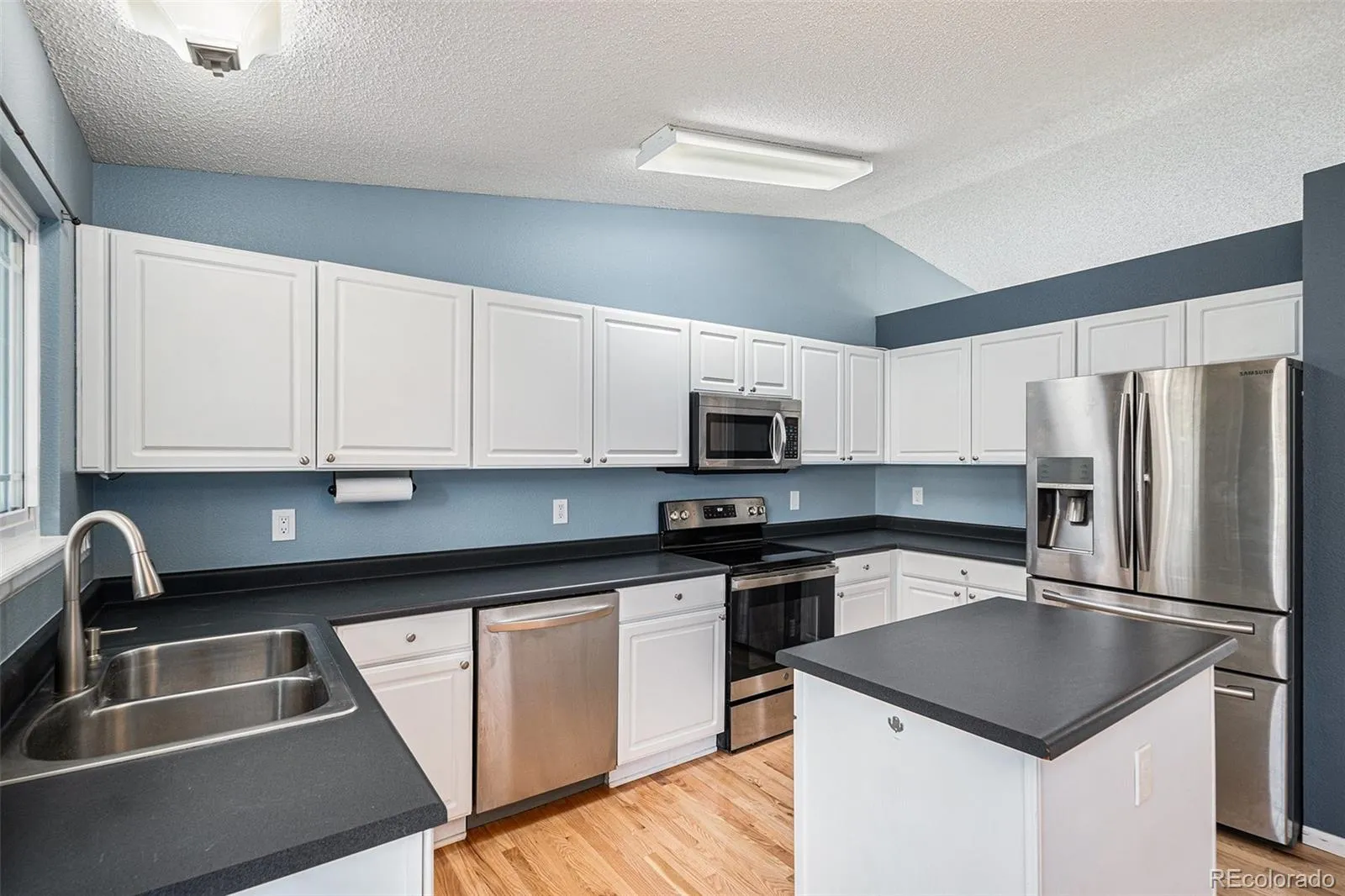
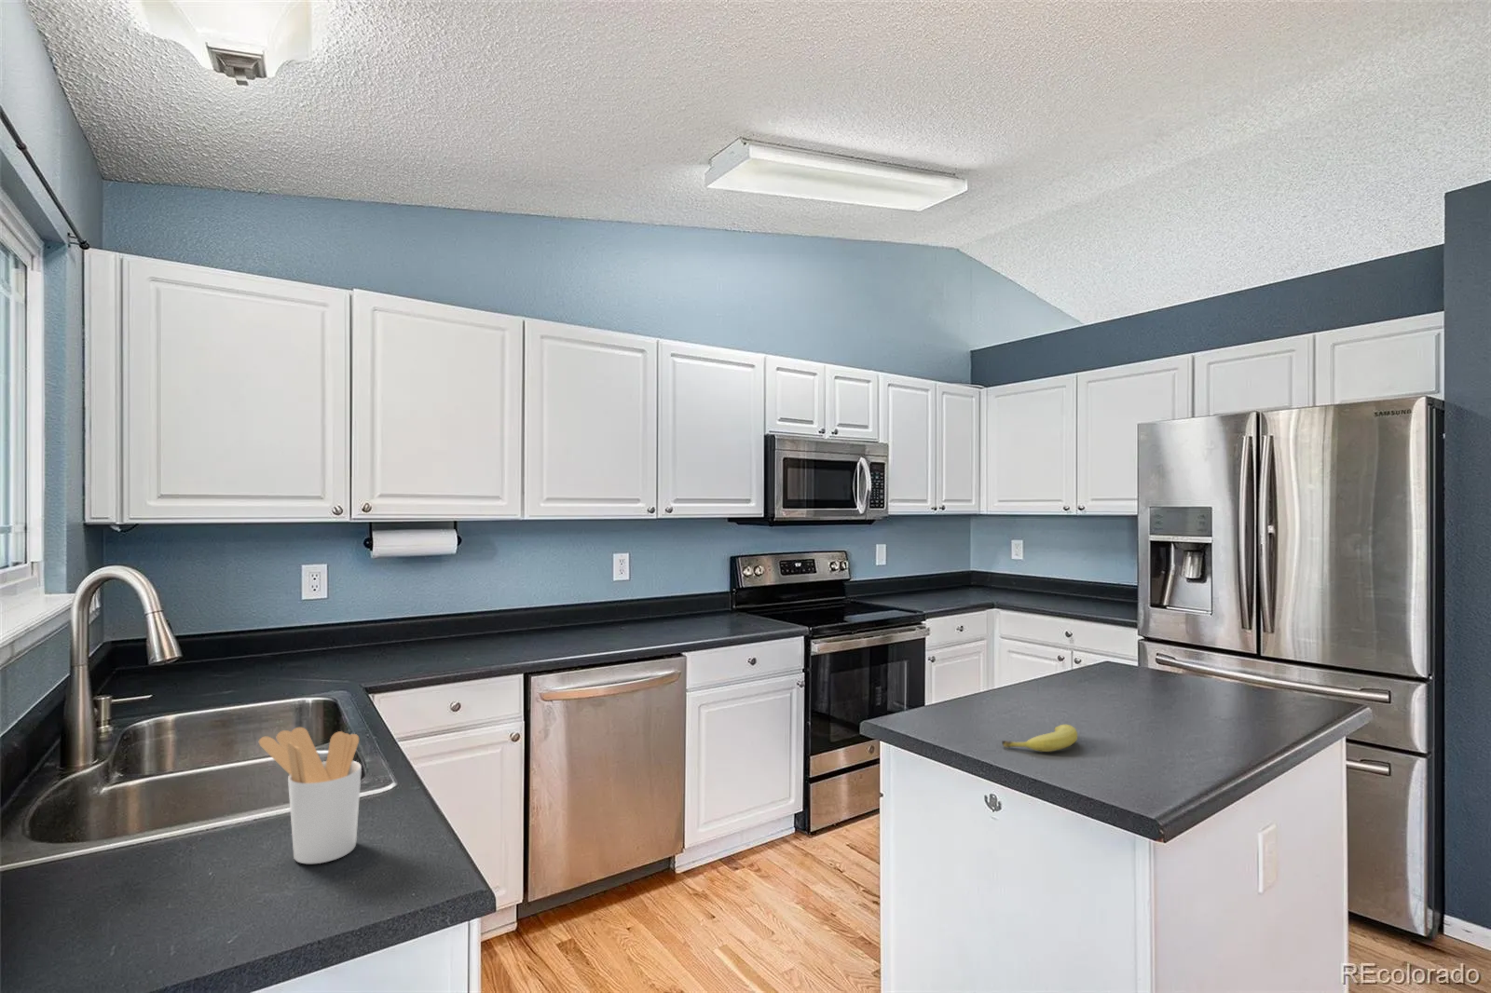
+ utensil holder [258,727,362,864]
+ fruit [1001,724,1079,753]
